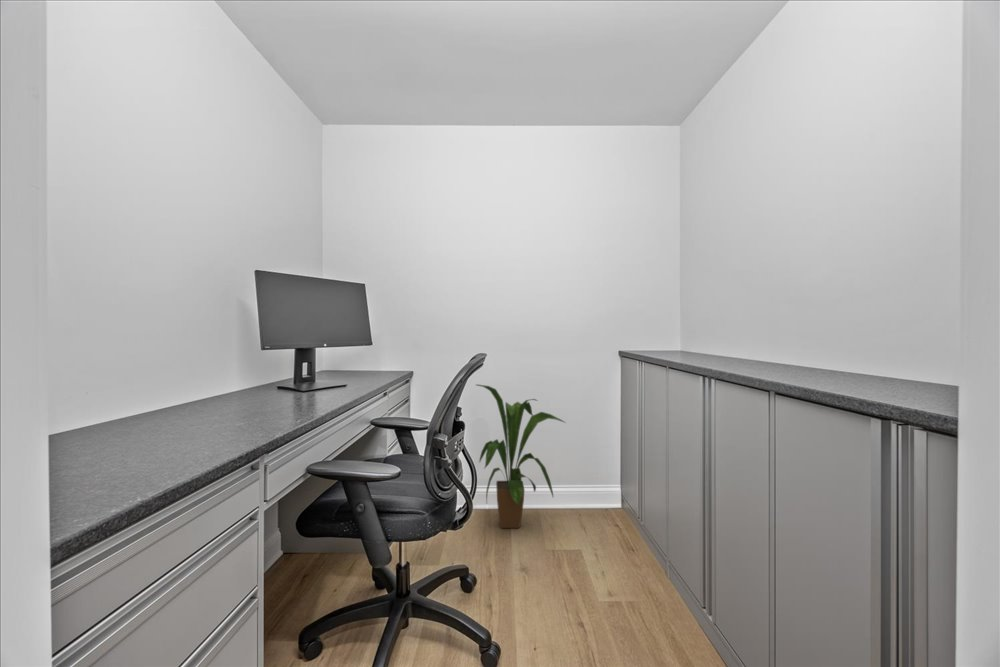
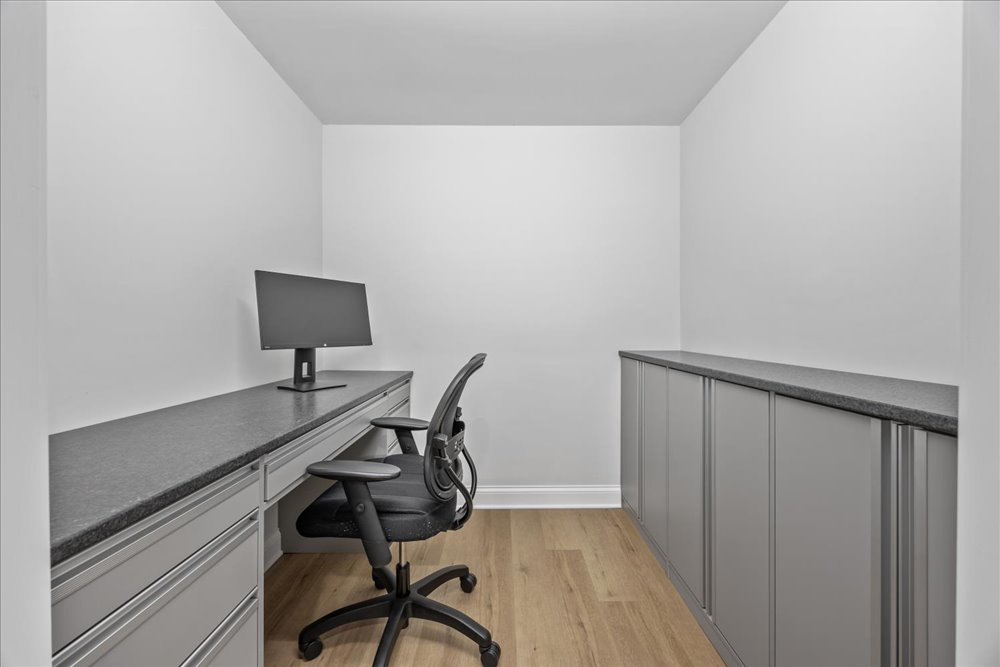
- house plant [475,384,566,529]
